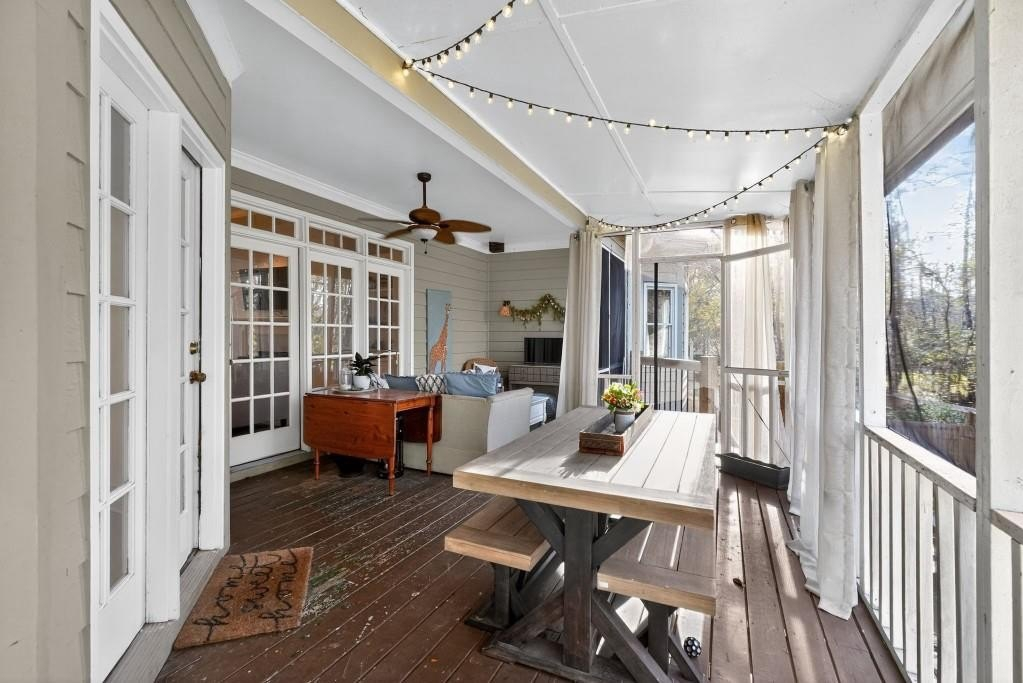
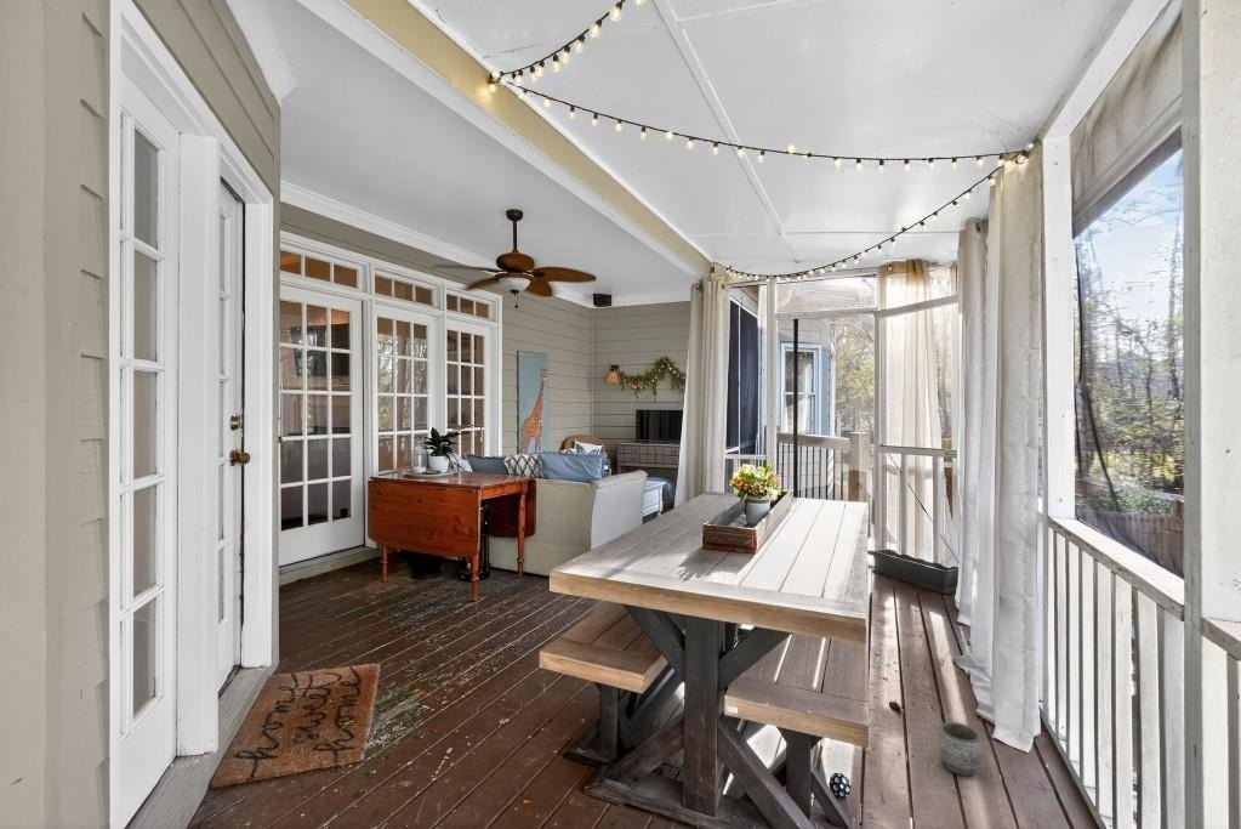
+ planter [939,721,983,777]
